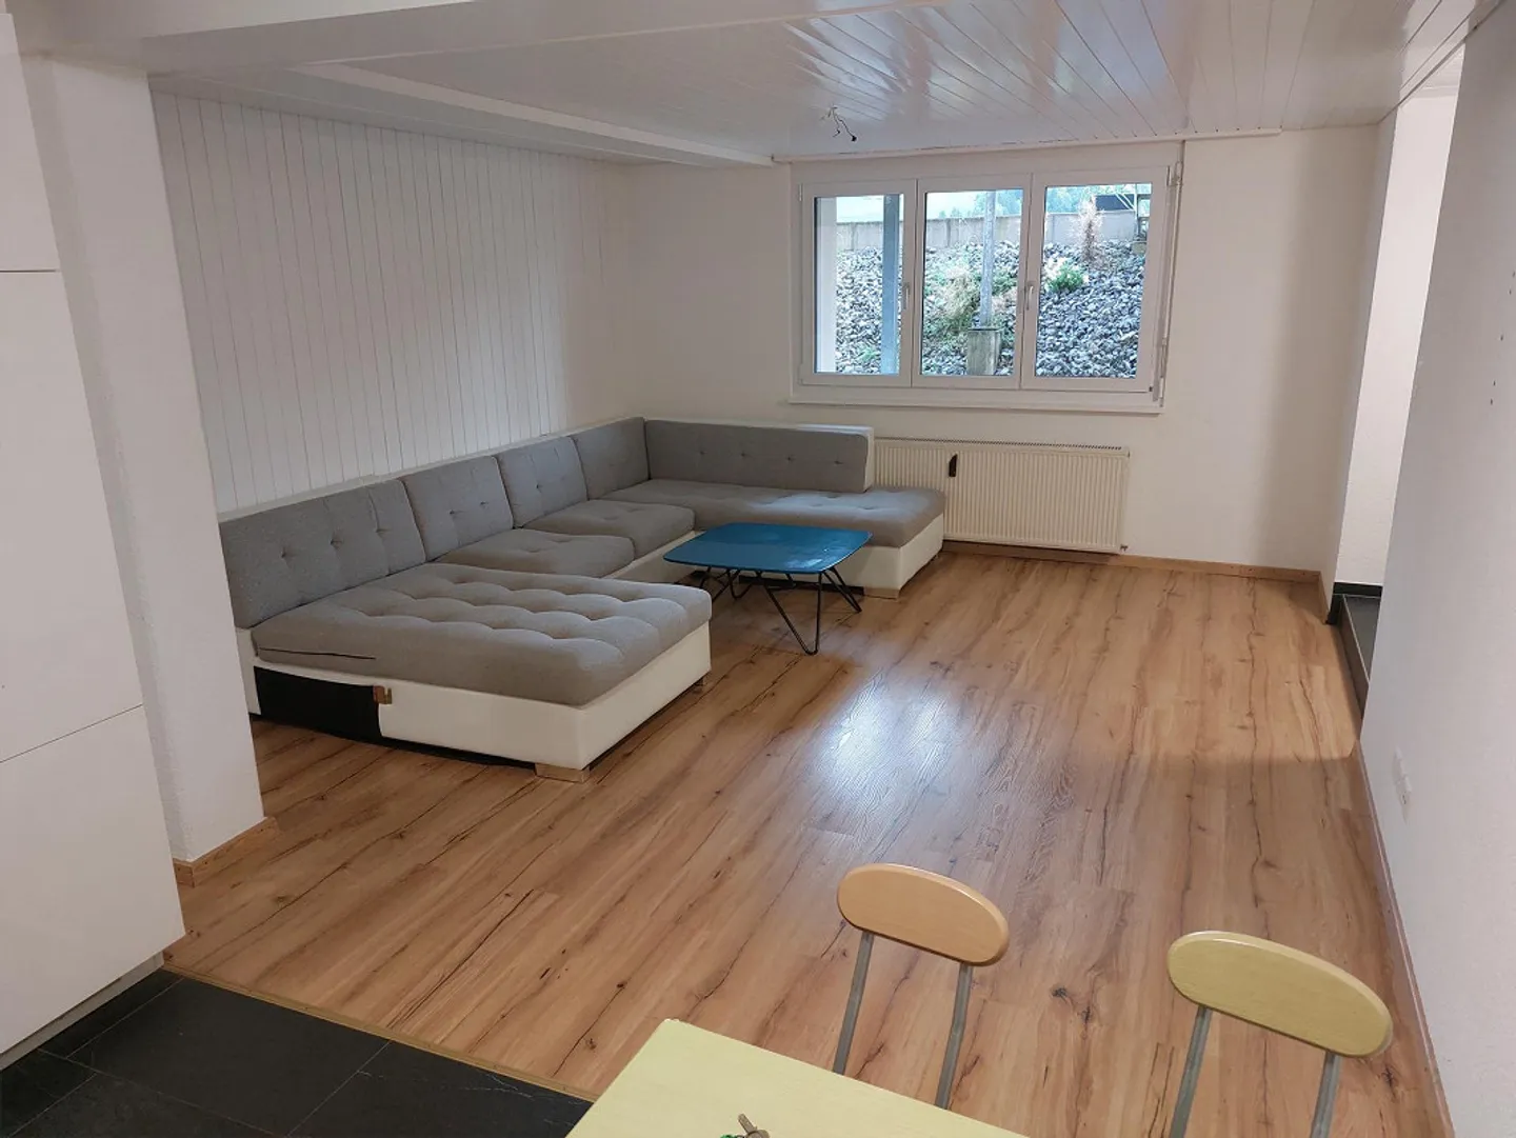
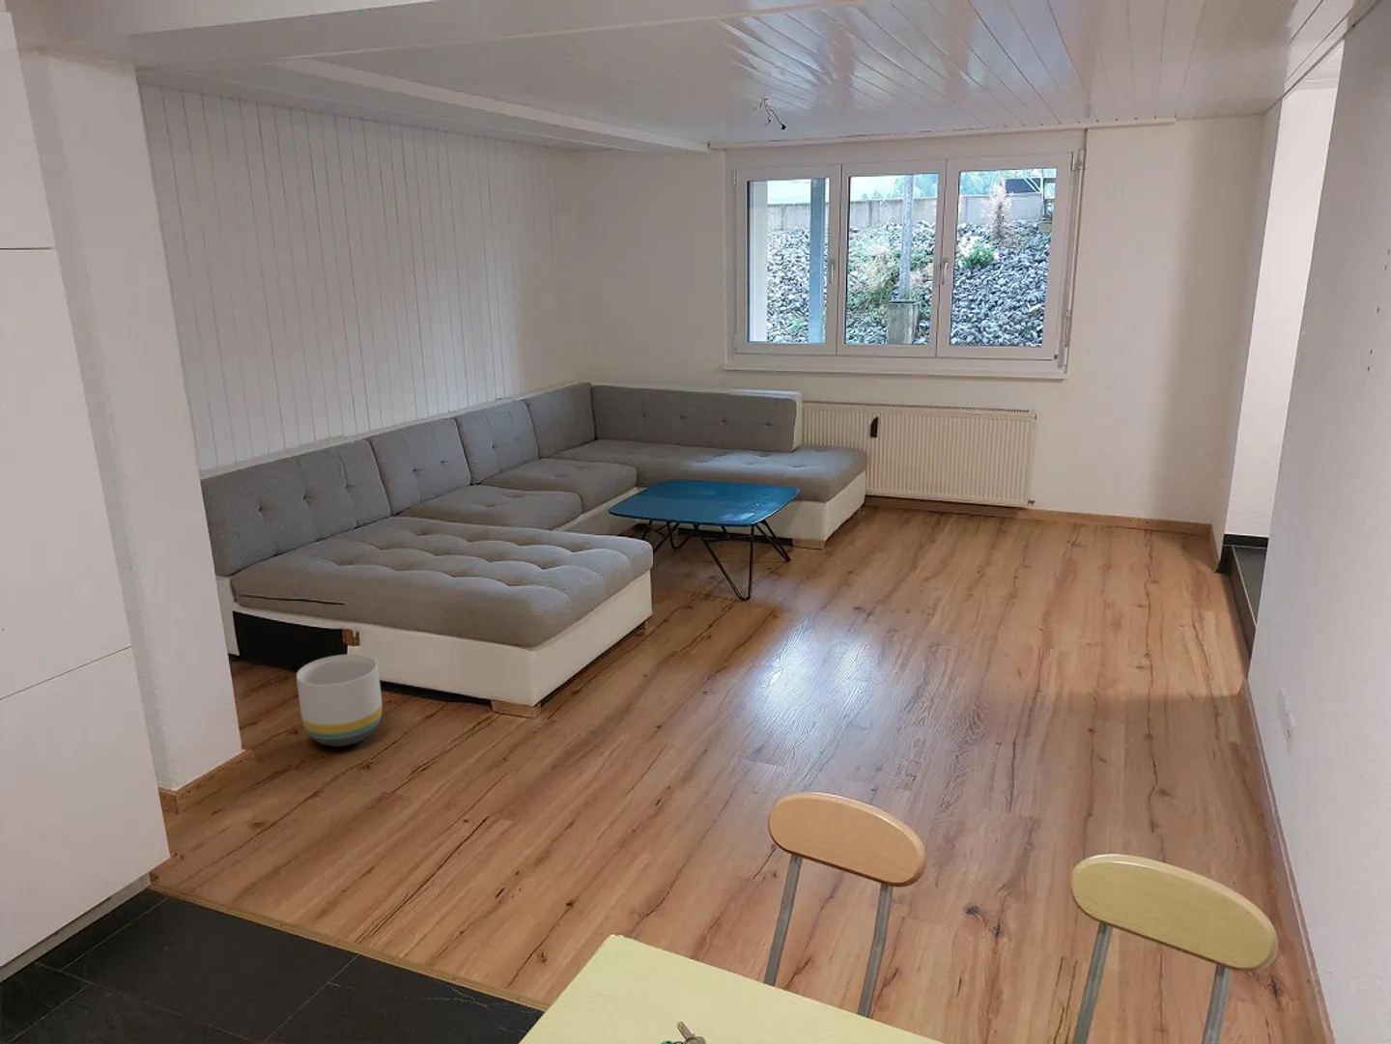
+ planter [295,654,384,748]
